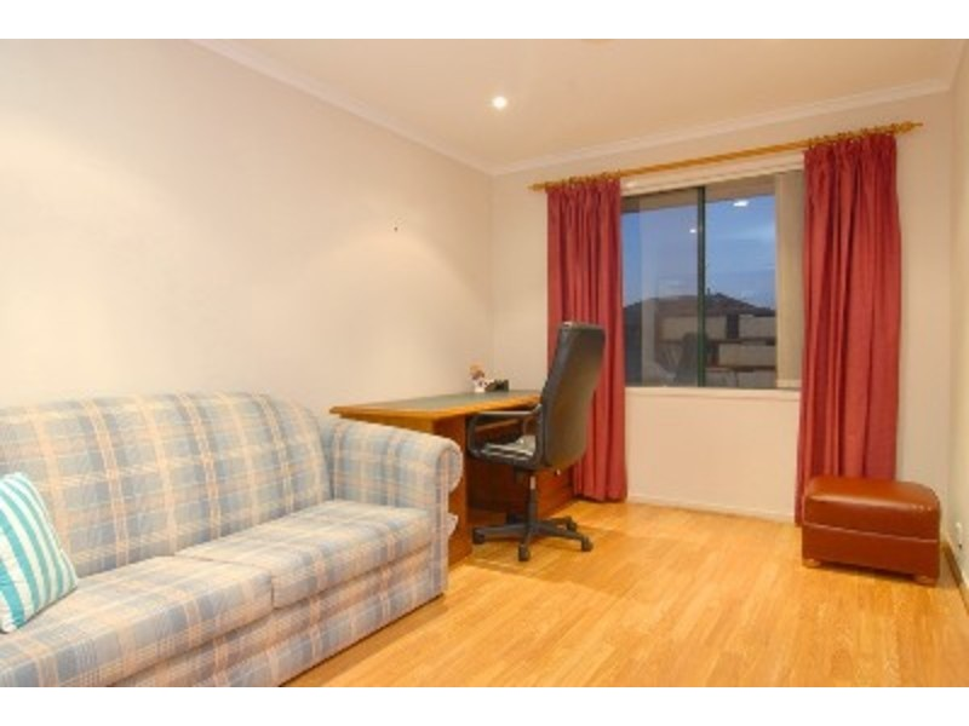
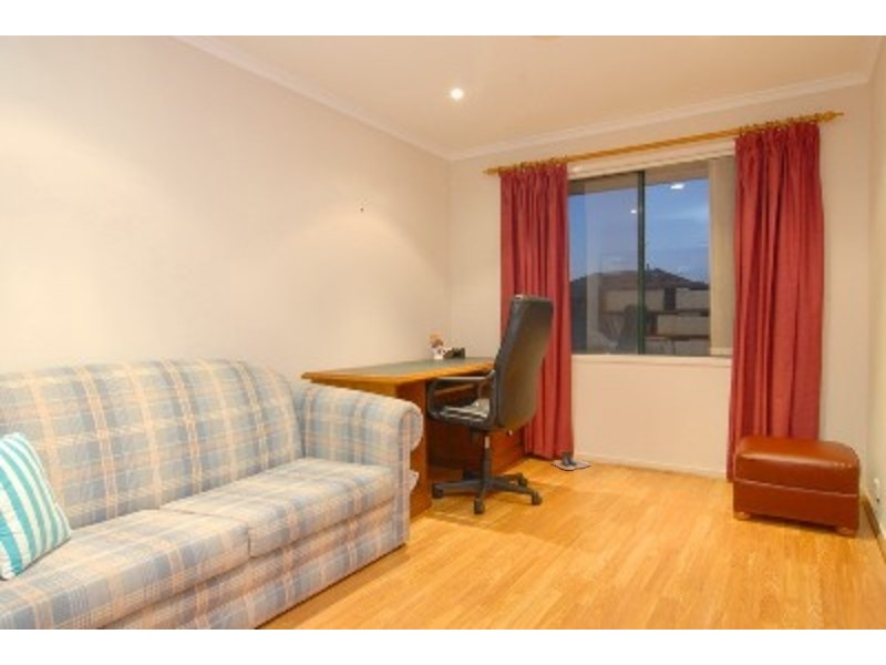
+ boots [550,449,591,471]
